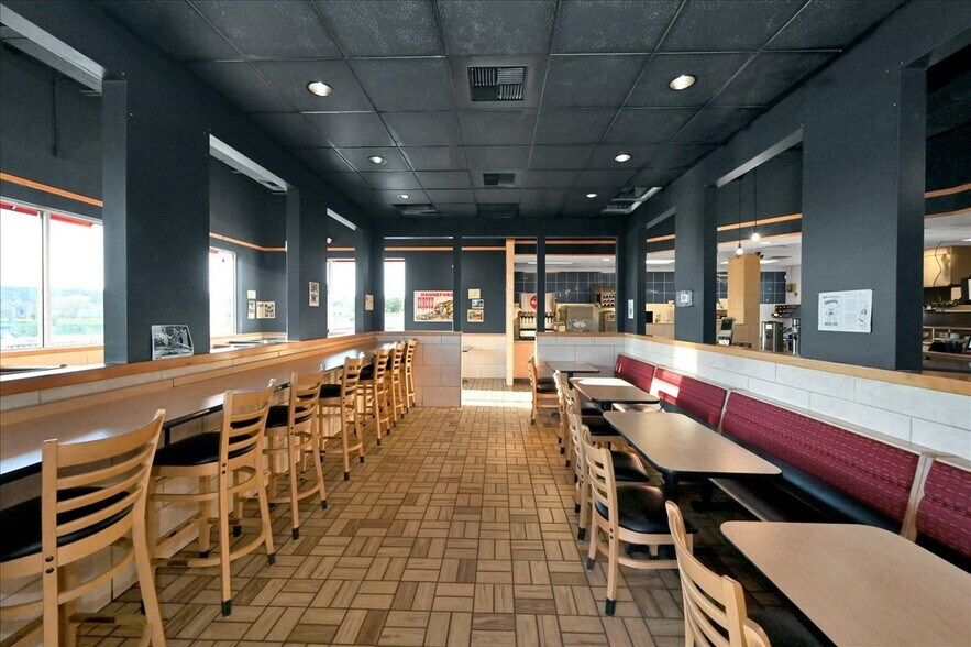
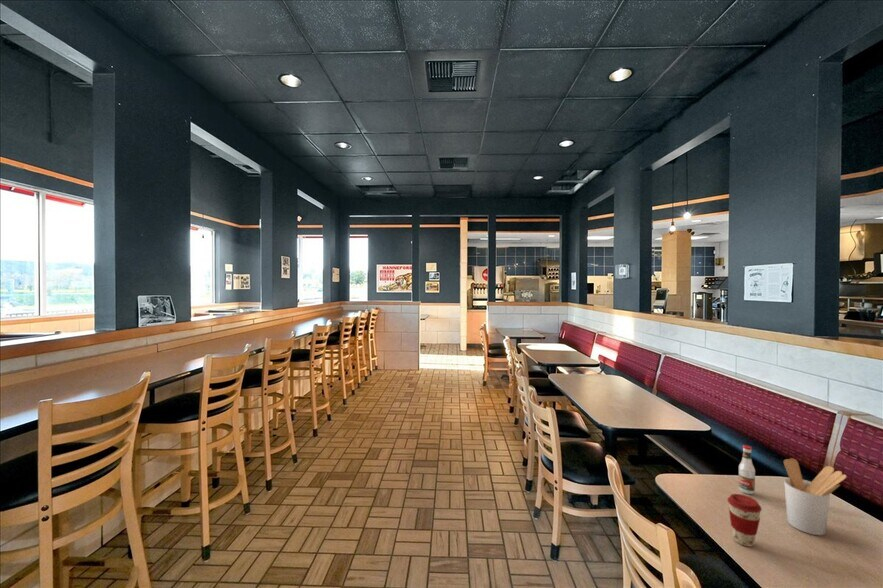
+ coffee cup [726,493,763,547]
+ utensil holder [783,457,848,536]
+ tabasco sauce [738,444,756,495]
